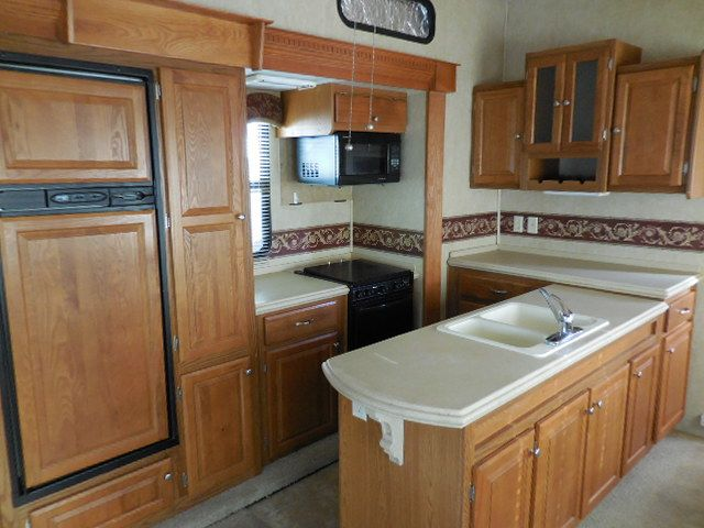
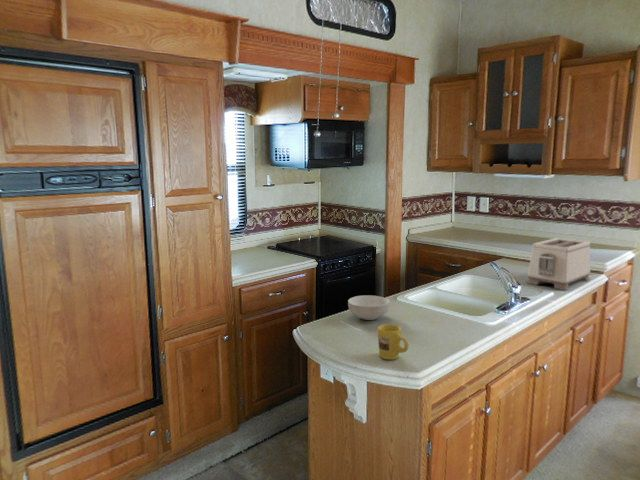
+ cereal bowl [347,294,391,321]
+ toaster [526,237,591,291]
+ mug [377,323,410,361]
